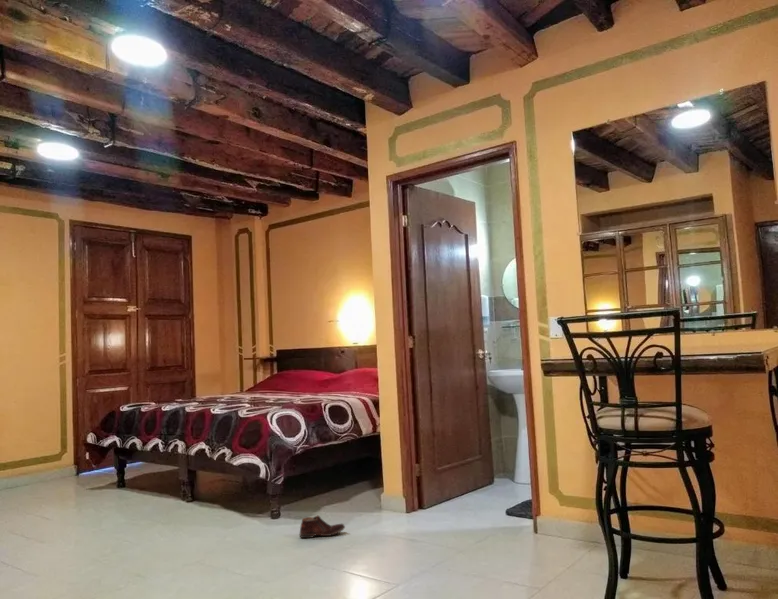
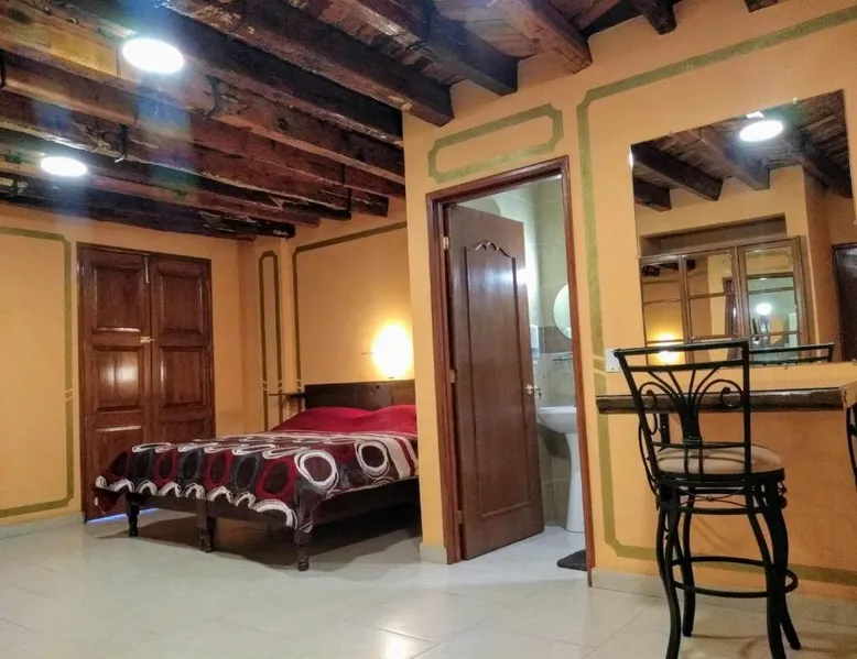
- shoe [298,515,346,539]
